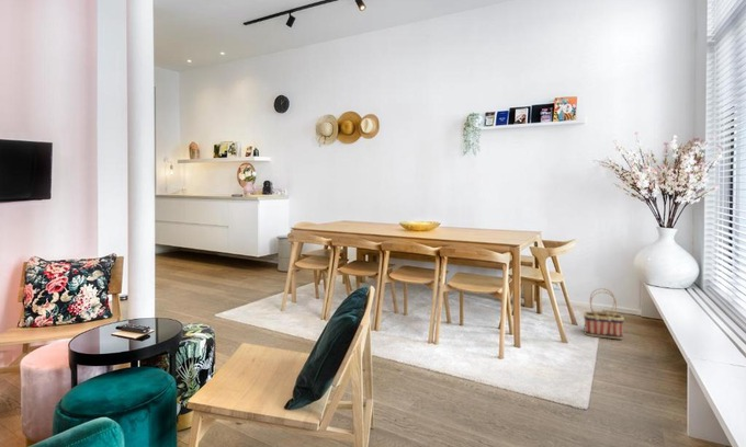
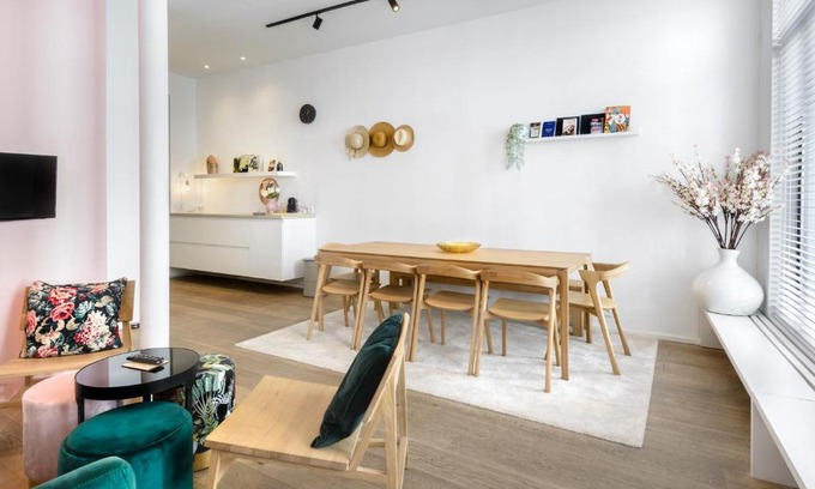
- basket [583,287,625,340]
